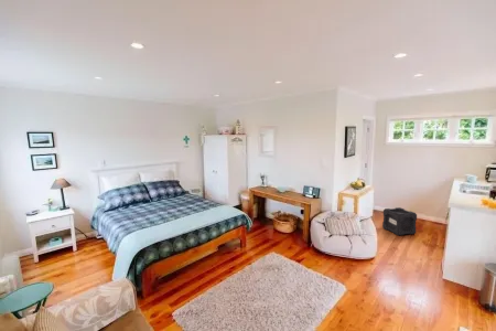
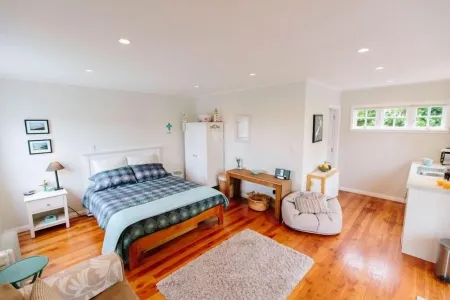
- storage crate [381,206,418,236]
